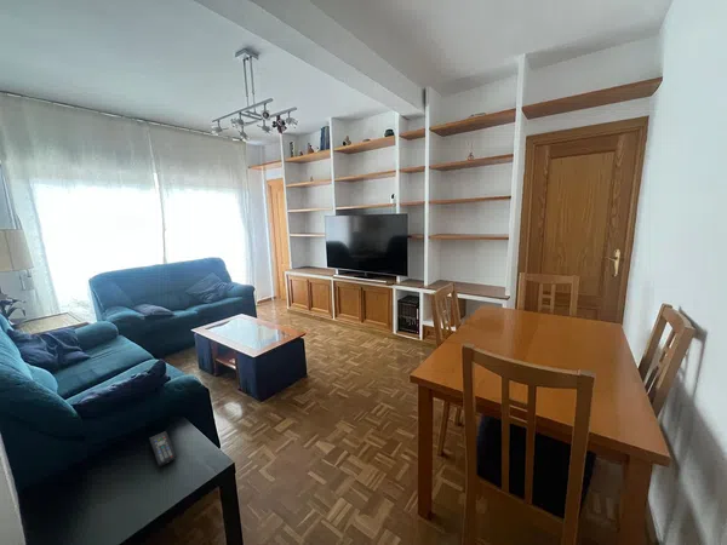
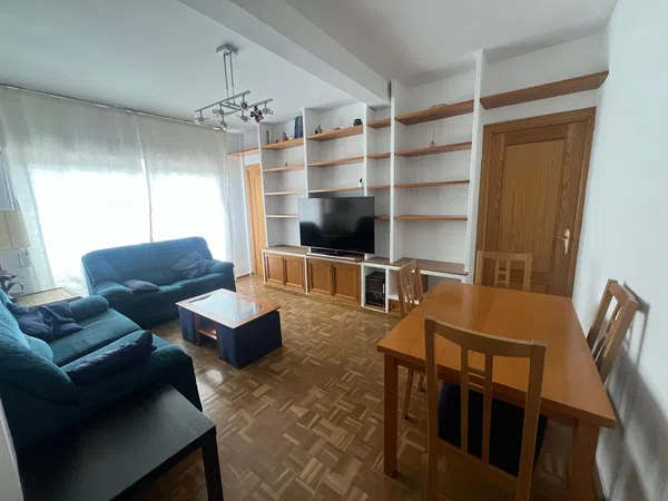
- remote control [148,430,178,467]
